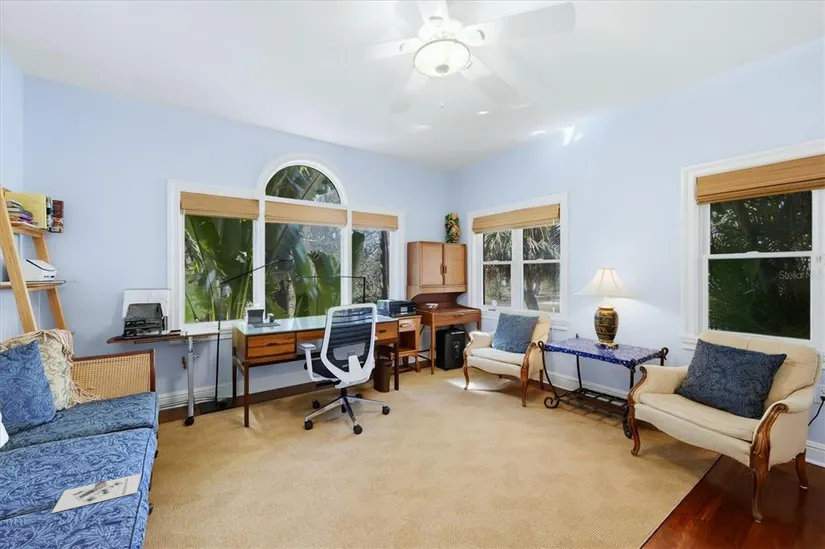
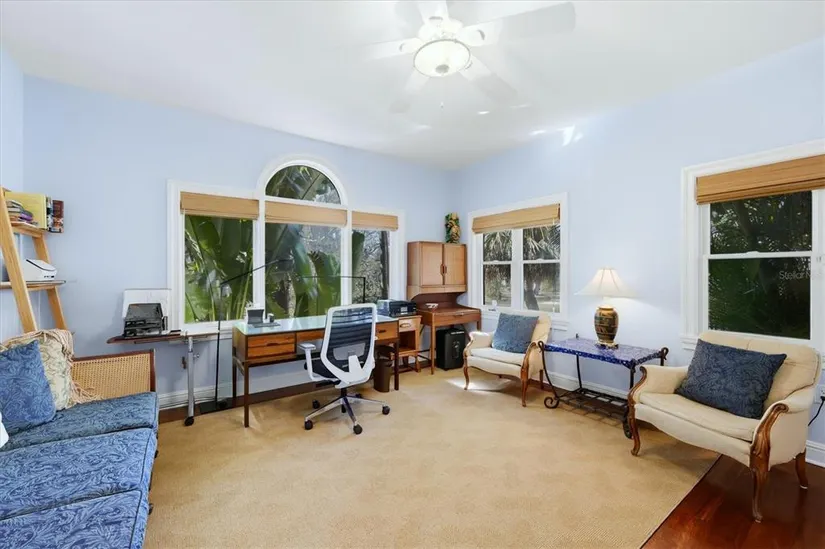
- architectural model [51,473,143,514]
